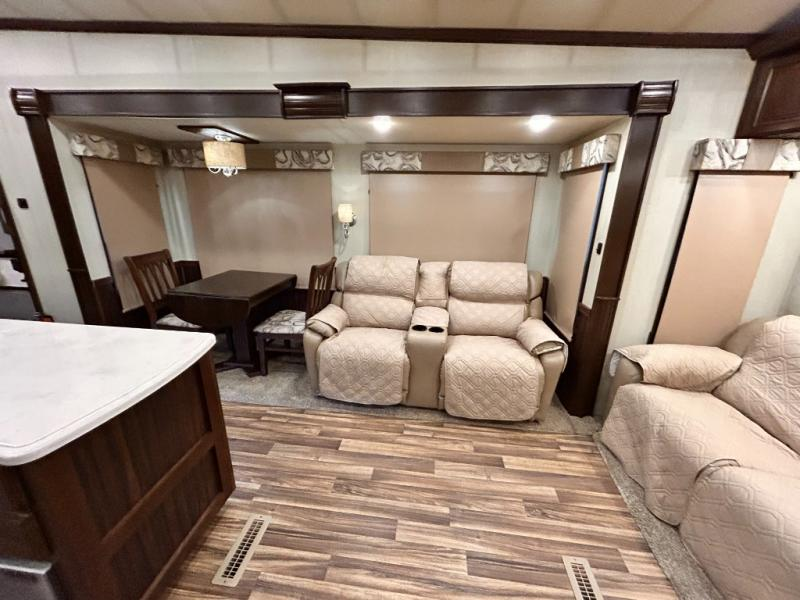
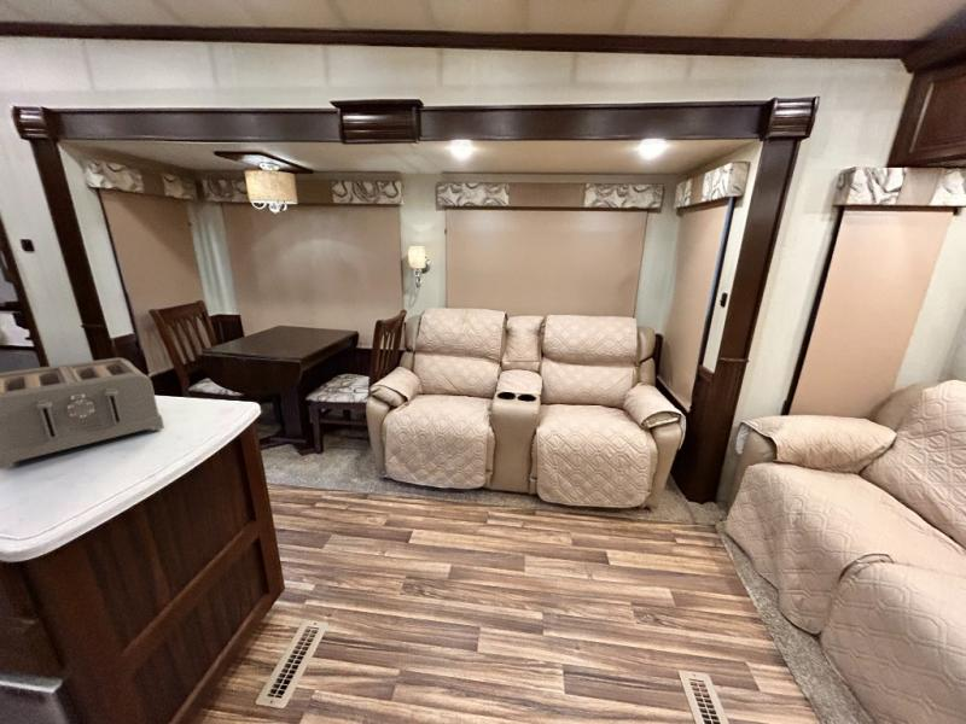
+ toaster [0,357,165,471]
